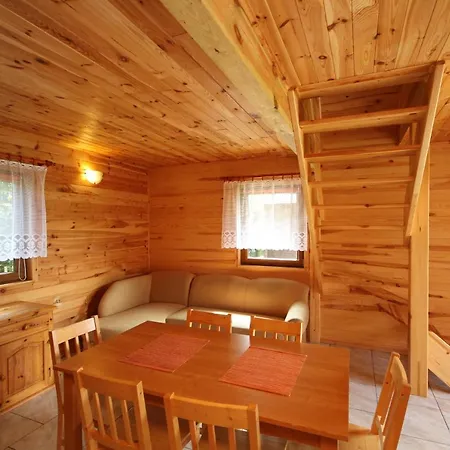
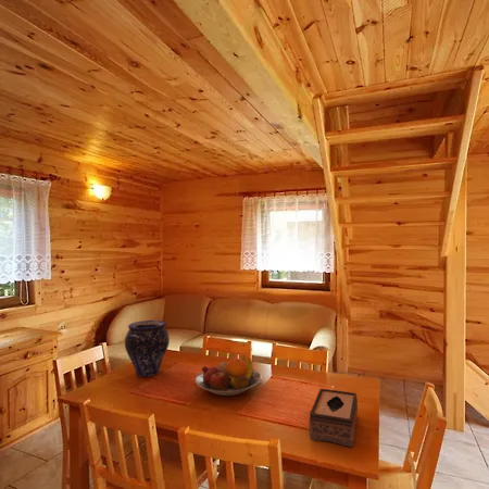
+ tissue box [309,388,359,448]
+ fruit bowl [195,354,262,397]
+ vase [124,319,171,378]
